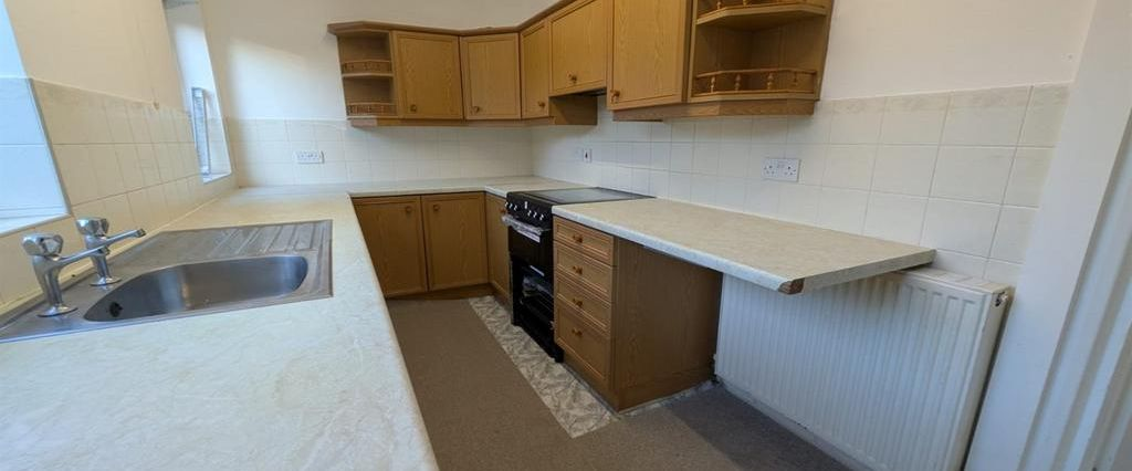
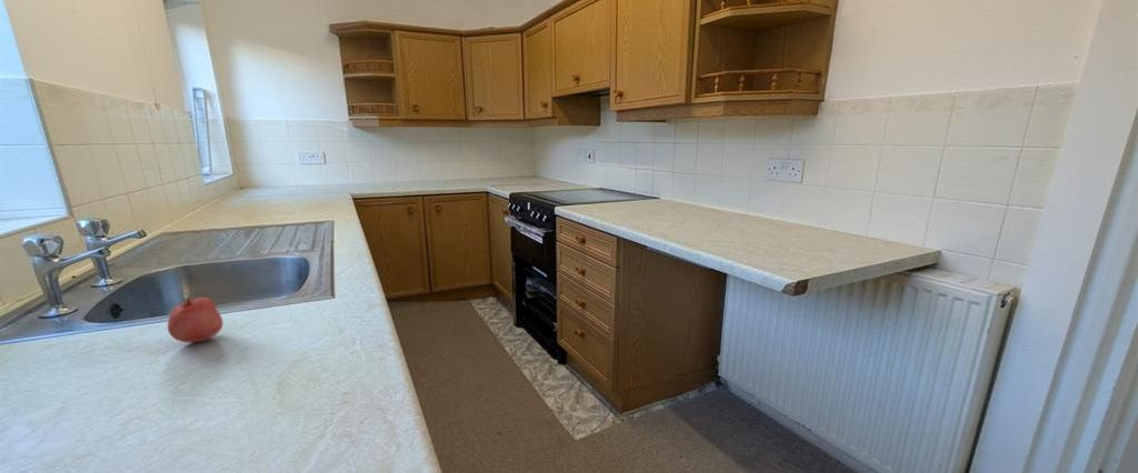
+ apple [167,295,224,343]
